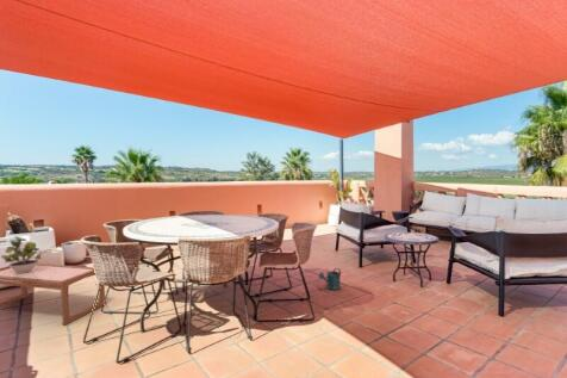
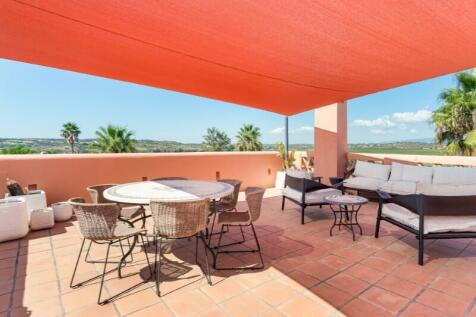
- potted plant [0,235,44,273]
- coffee table [0,262,106,327]
- watering can [318,267,342,291]
